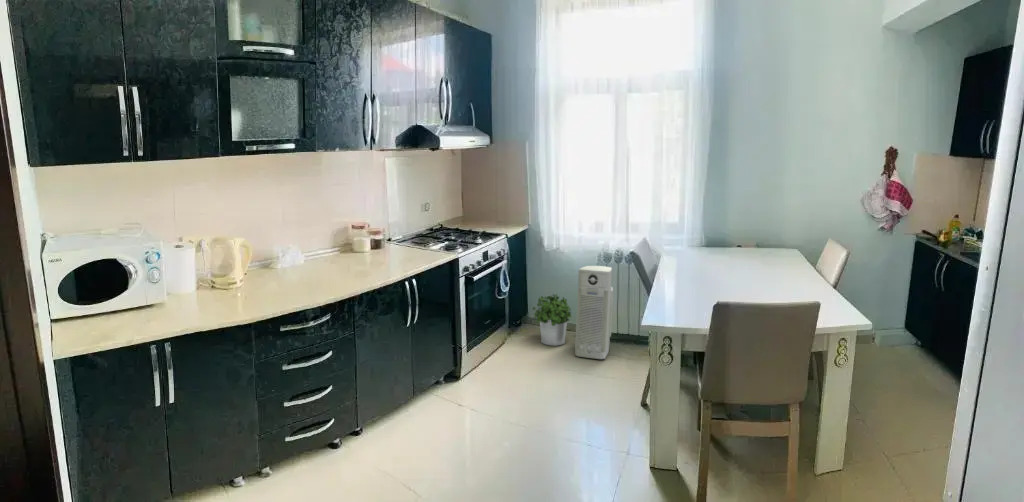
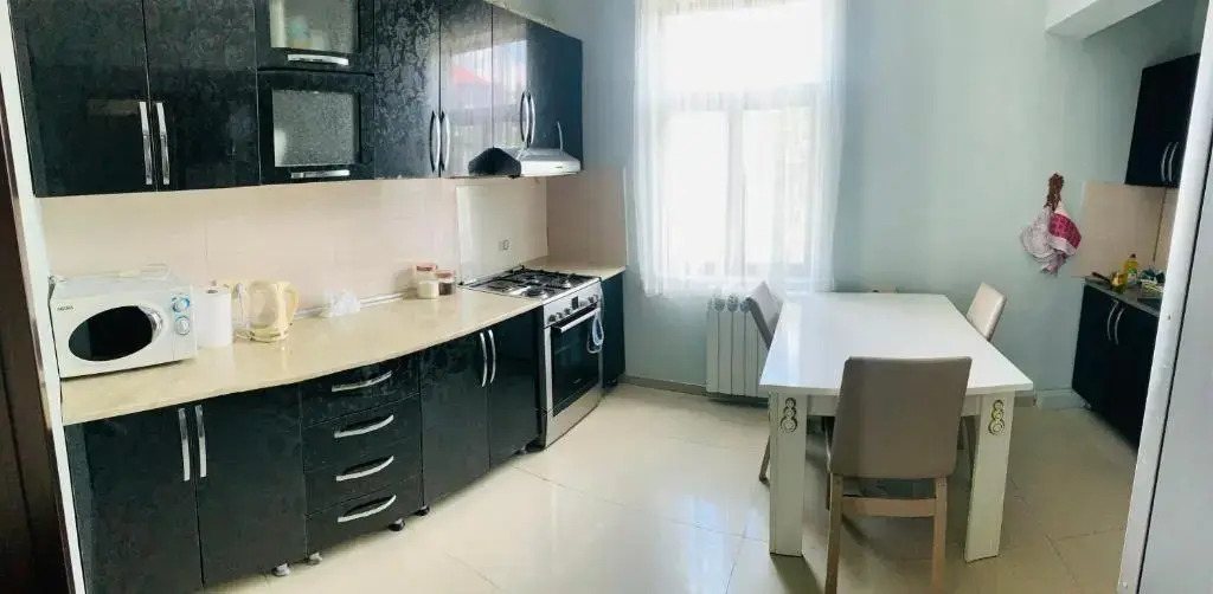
- air purifier [574,265,614,360]
- potted plant [532,293,573,347]
